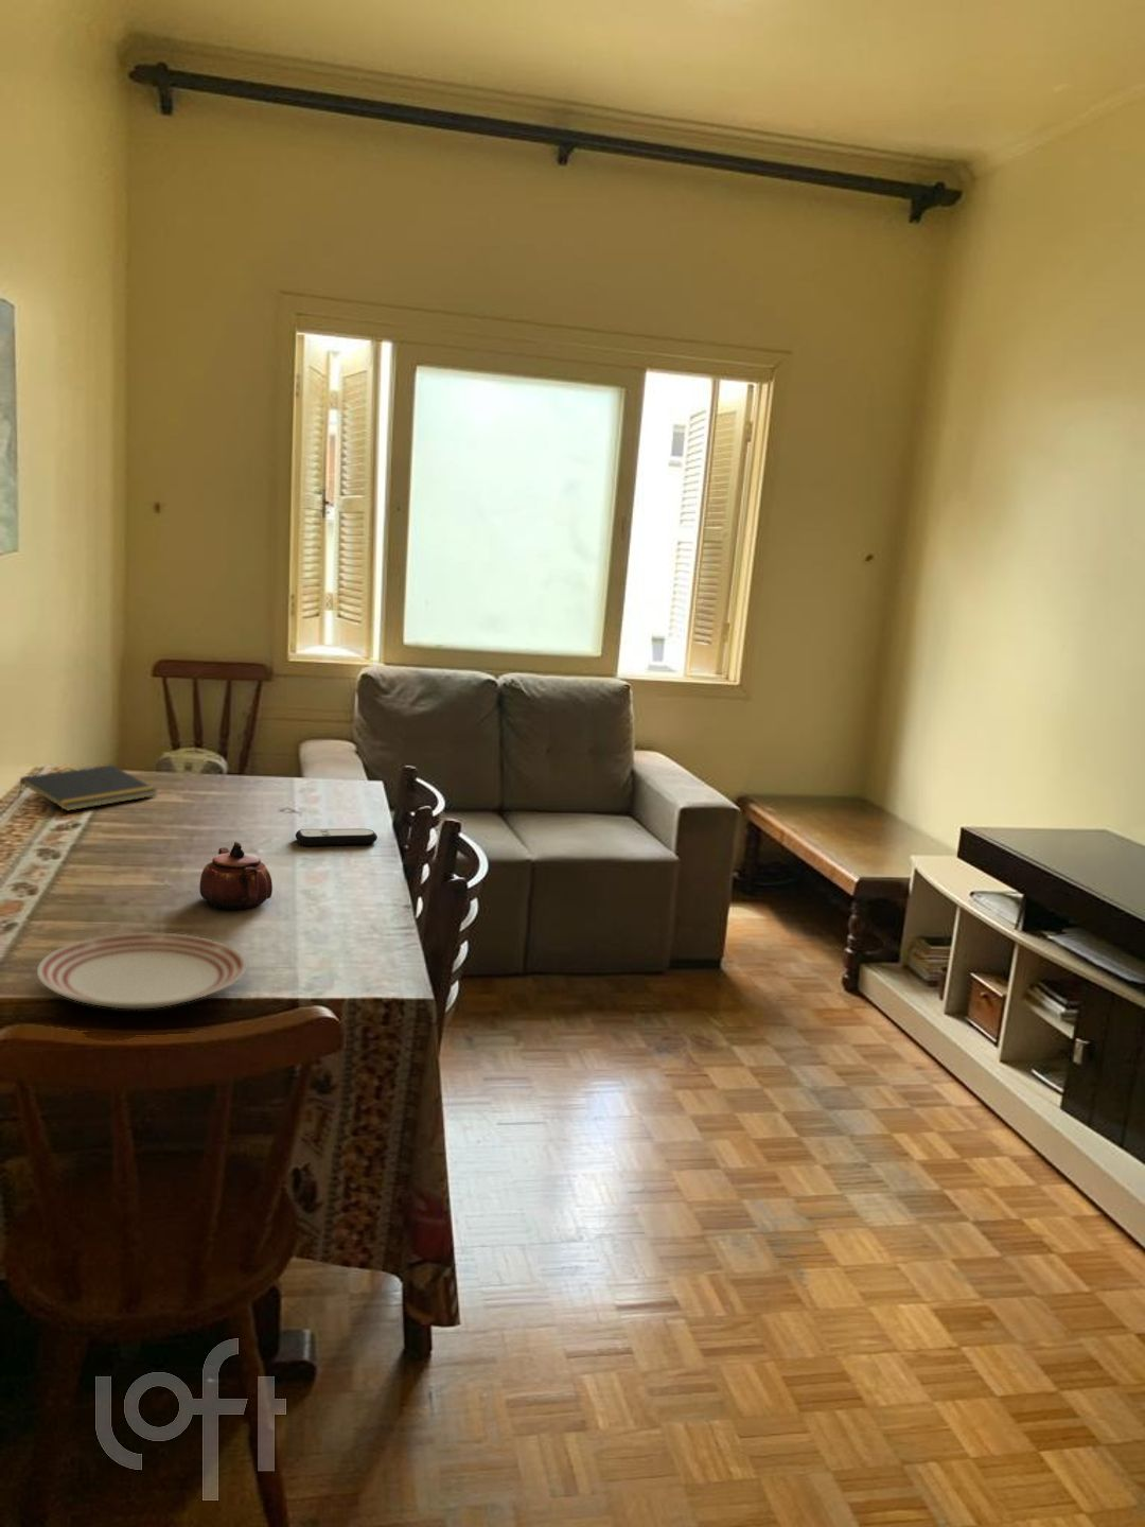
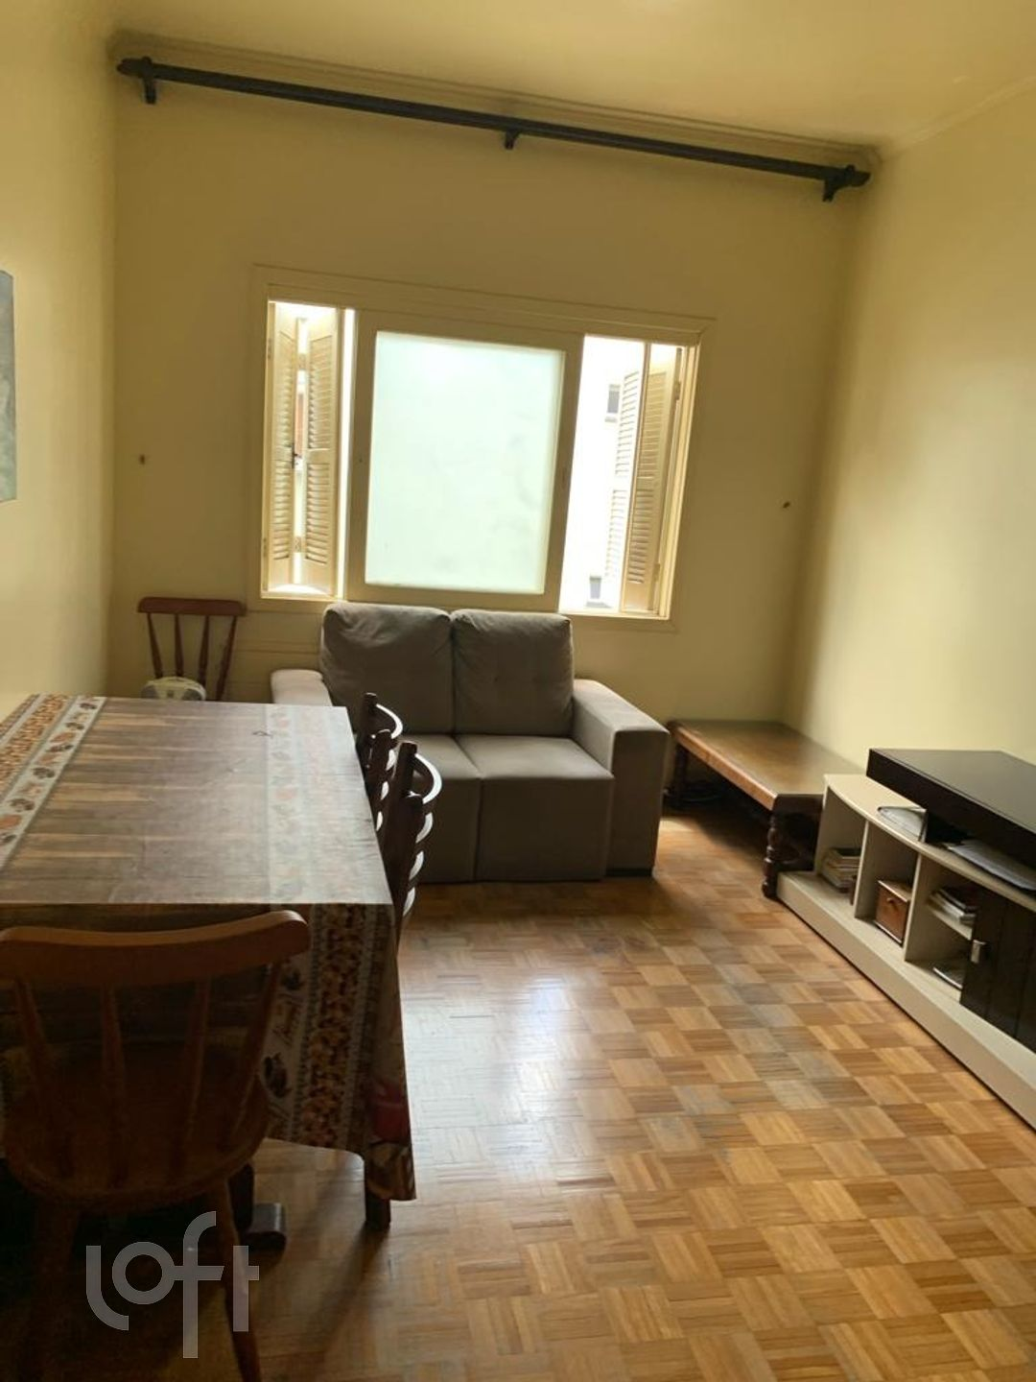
- remote control [295,828,379,846]
- teapot [198,840,273,910]
- notepad [17,763,159,813]
- dinner plate [36,932,247,1010]
